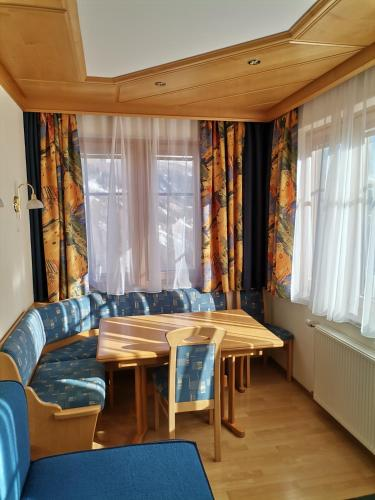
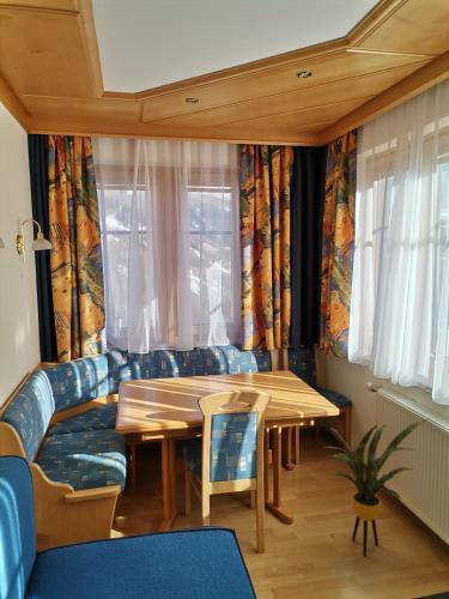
+ house plant [322,418,430,557]
